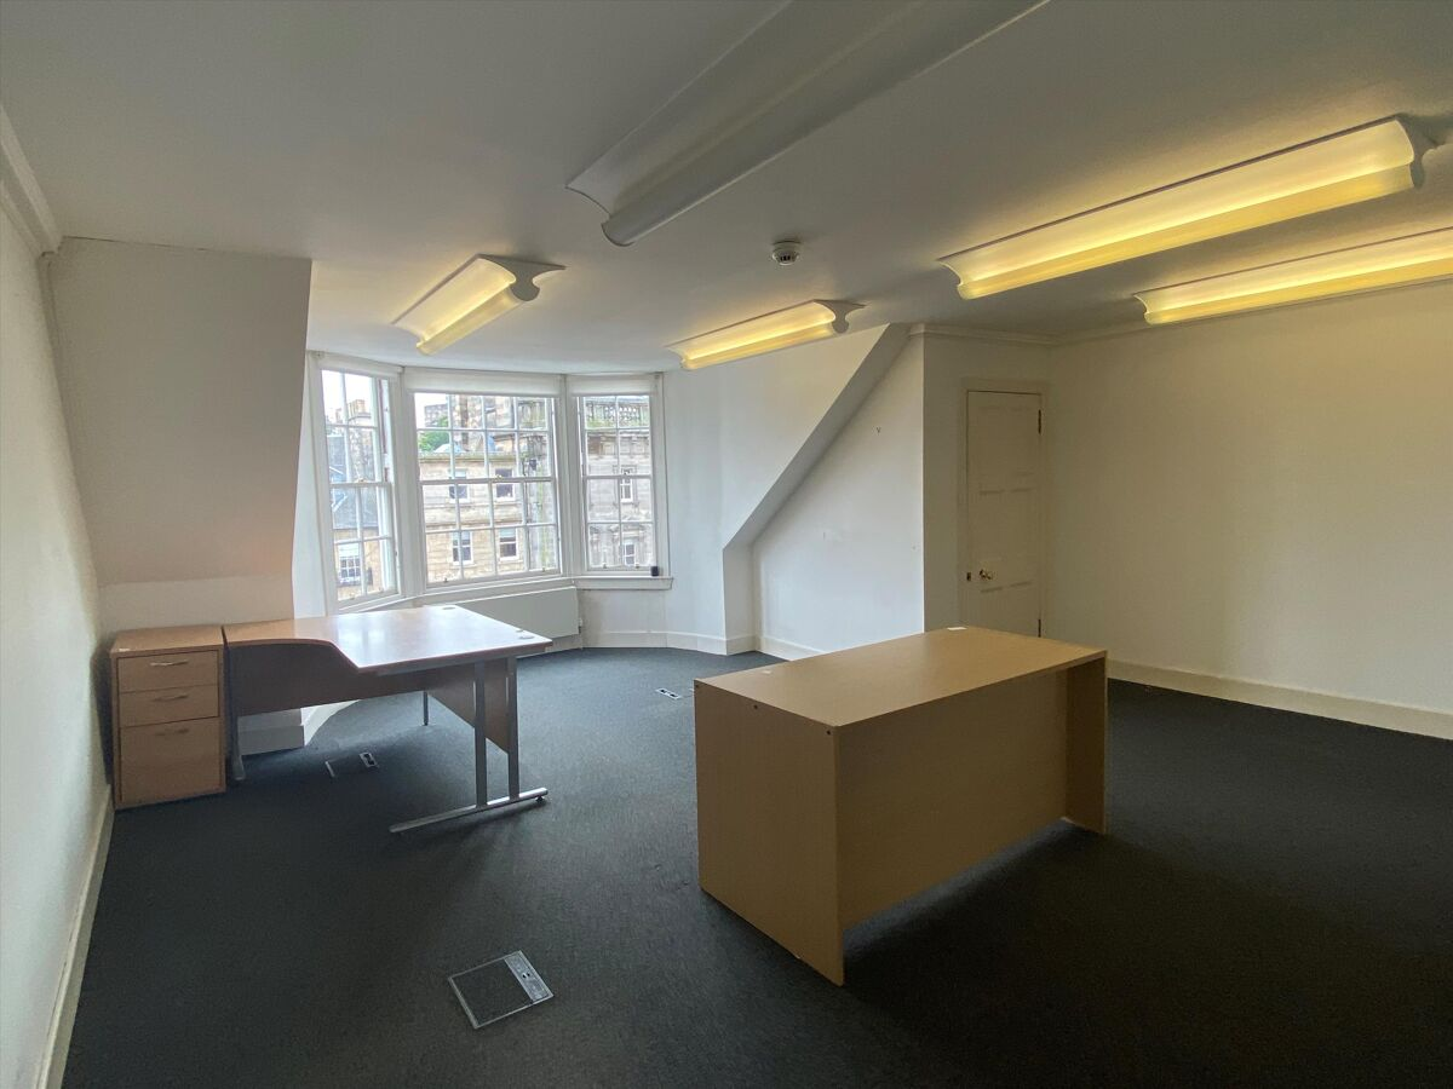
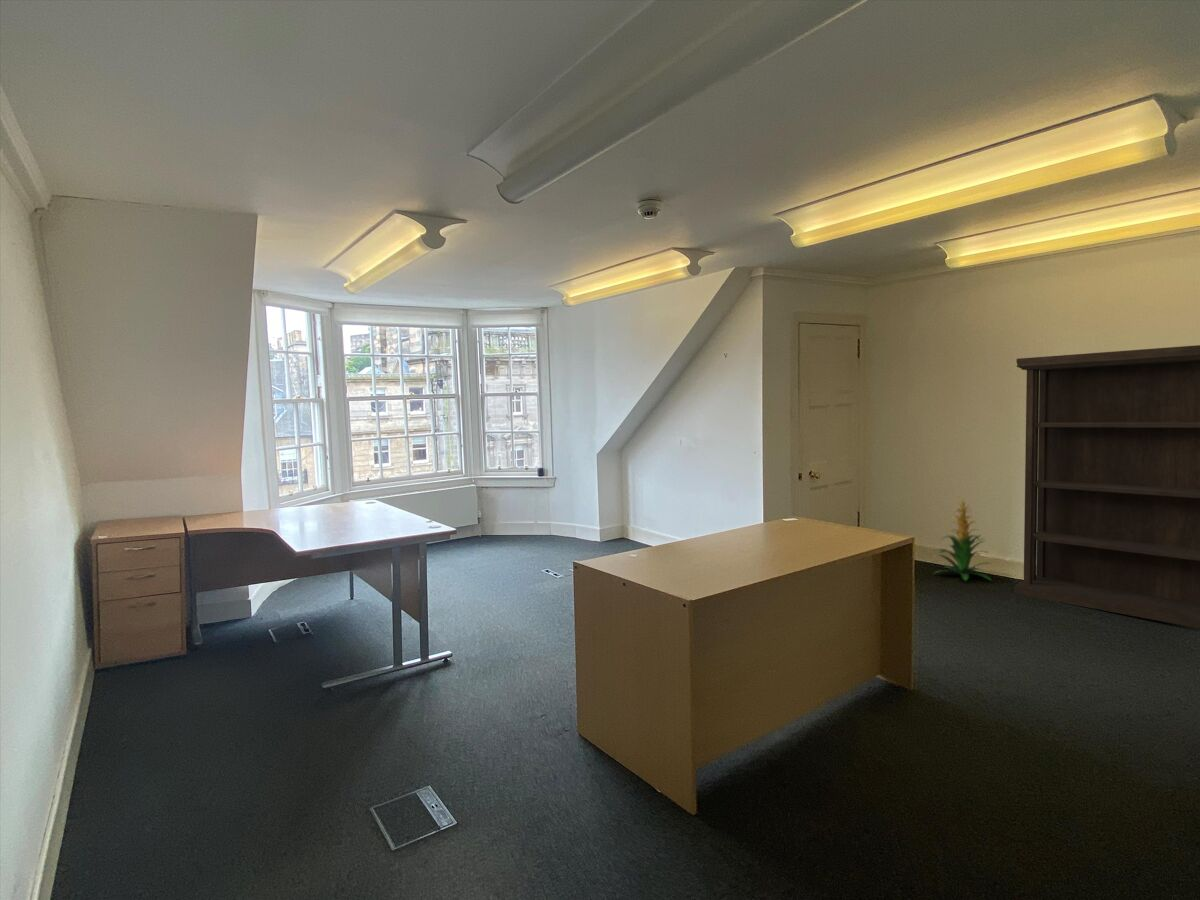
+ indoor plant [933,496,993,582]
+ bookcase [1013,344,1200,630]
